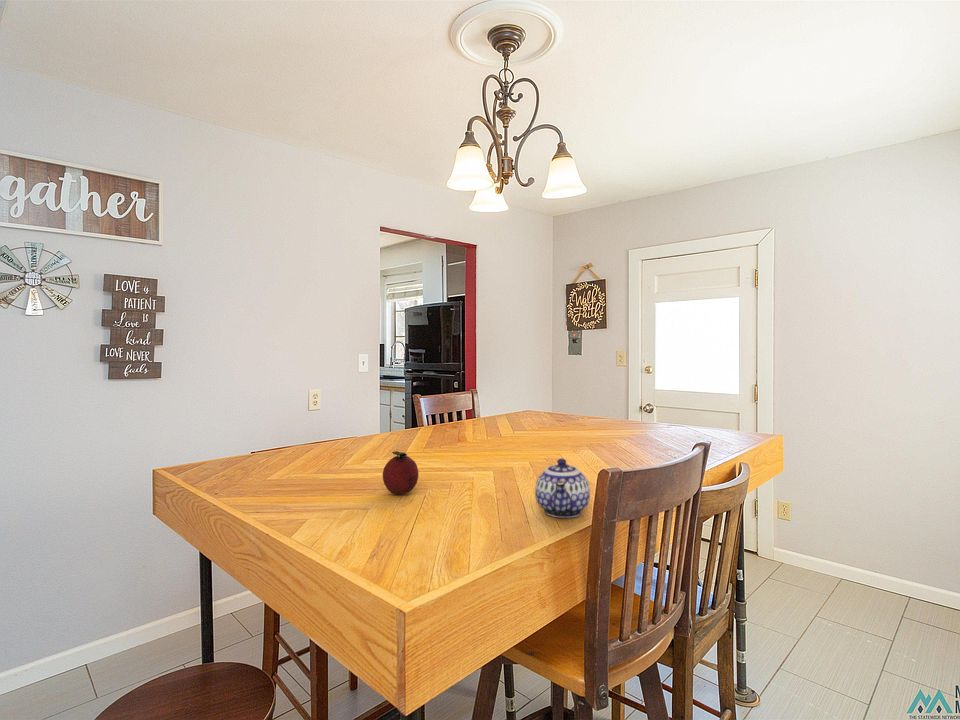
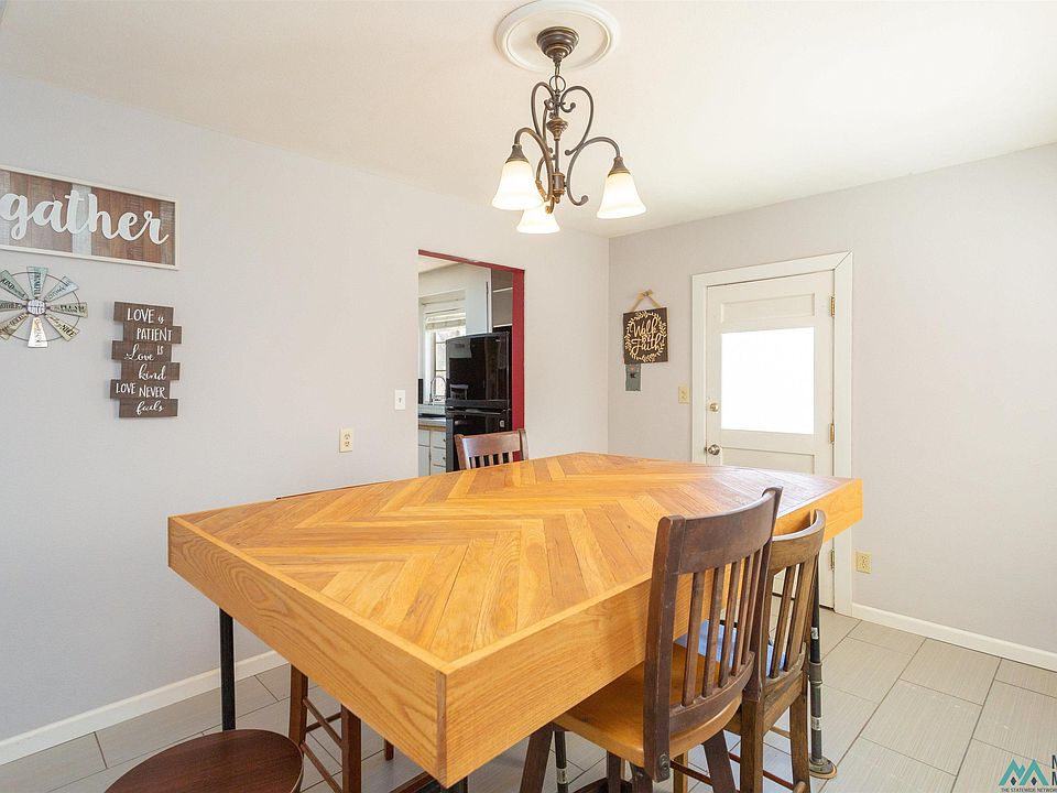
- teapot [534,458,591,519]
- fruit [382,450,419,495]
